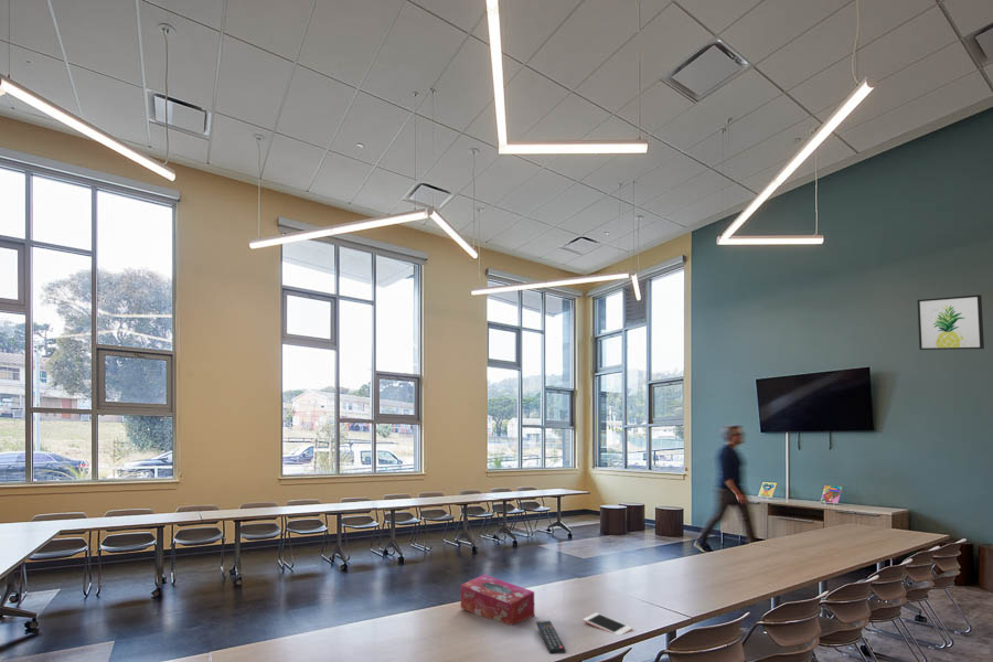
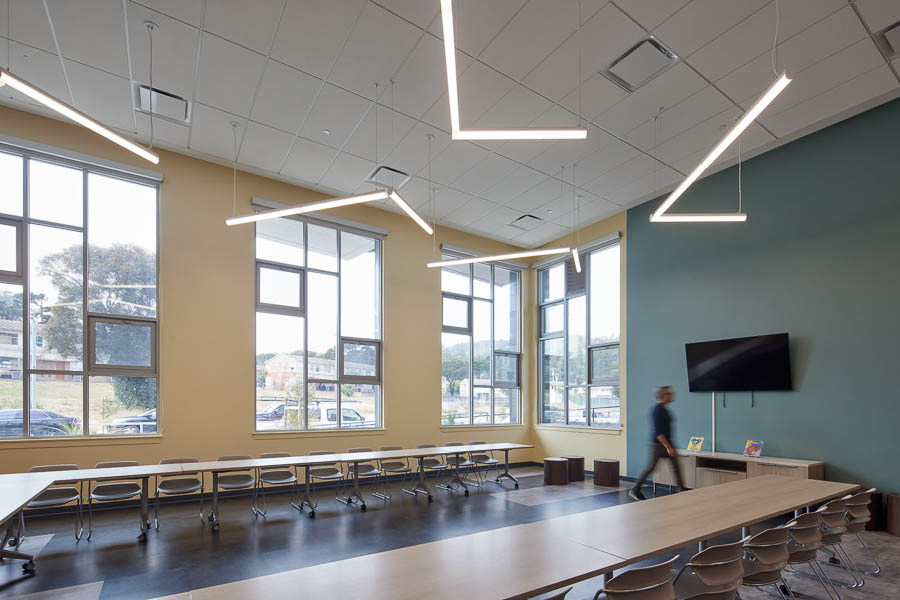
- cell phone [583,611,633,637]
- remote control [535,620,567,654]
- tissue box [460,574,535,627]
- wall art [916,293,985,351]
